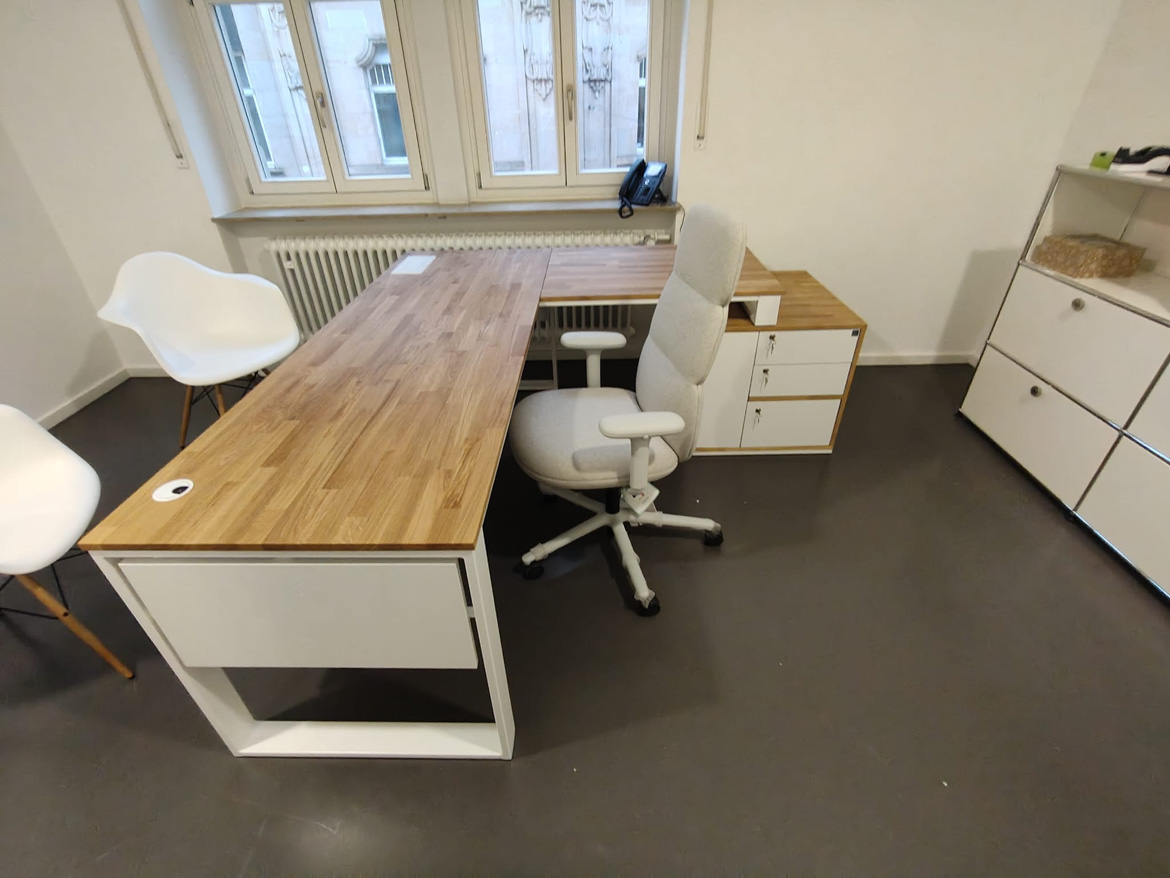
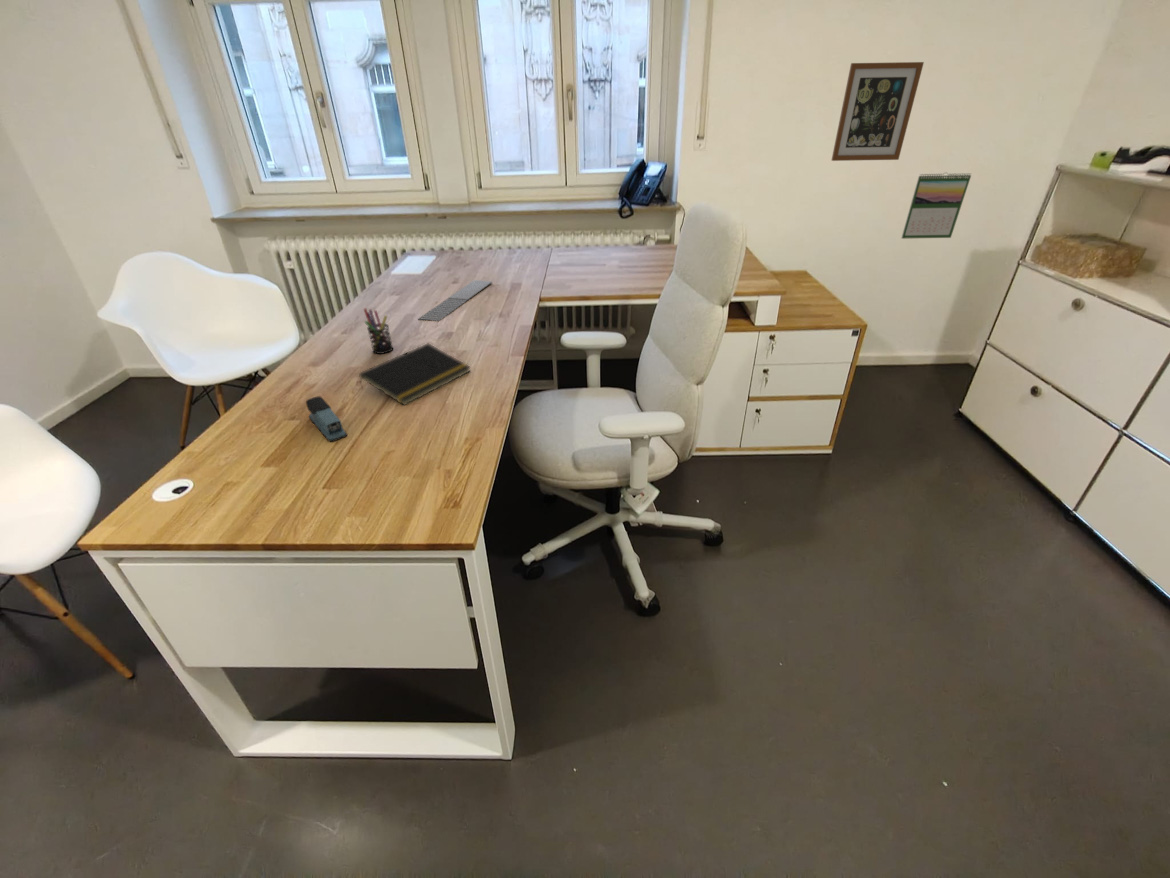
+ keyboard [417,279,493,322]
+ pen holder [363,308,394,355]
+ notepad [358,343,472,406]
+ calendar [901,171,972,240]
+ stapler [305,395,348,443]
+ wall art [831,61,925,162]
